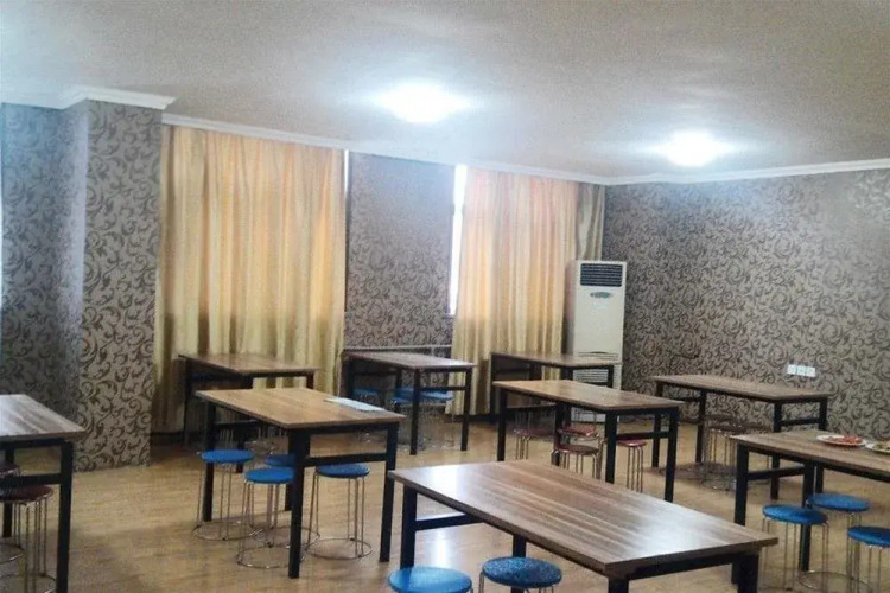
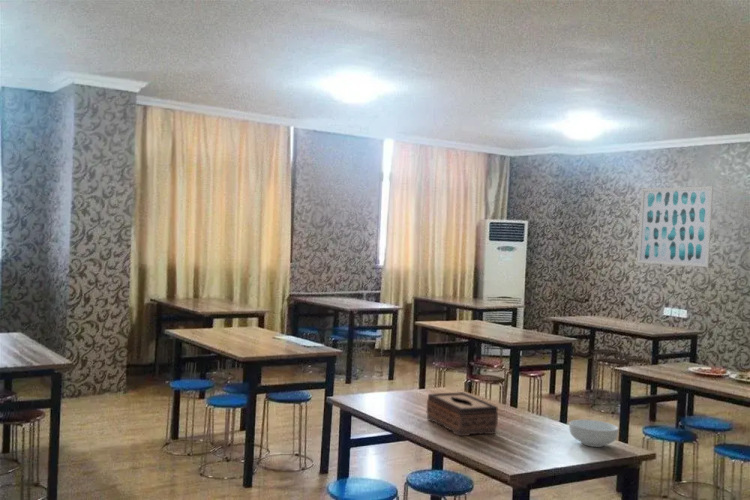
+ tissue box [426,391,499,437]
+ wall art [636,185,714,268]
+ cereal bowl [568,418,619,448]
